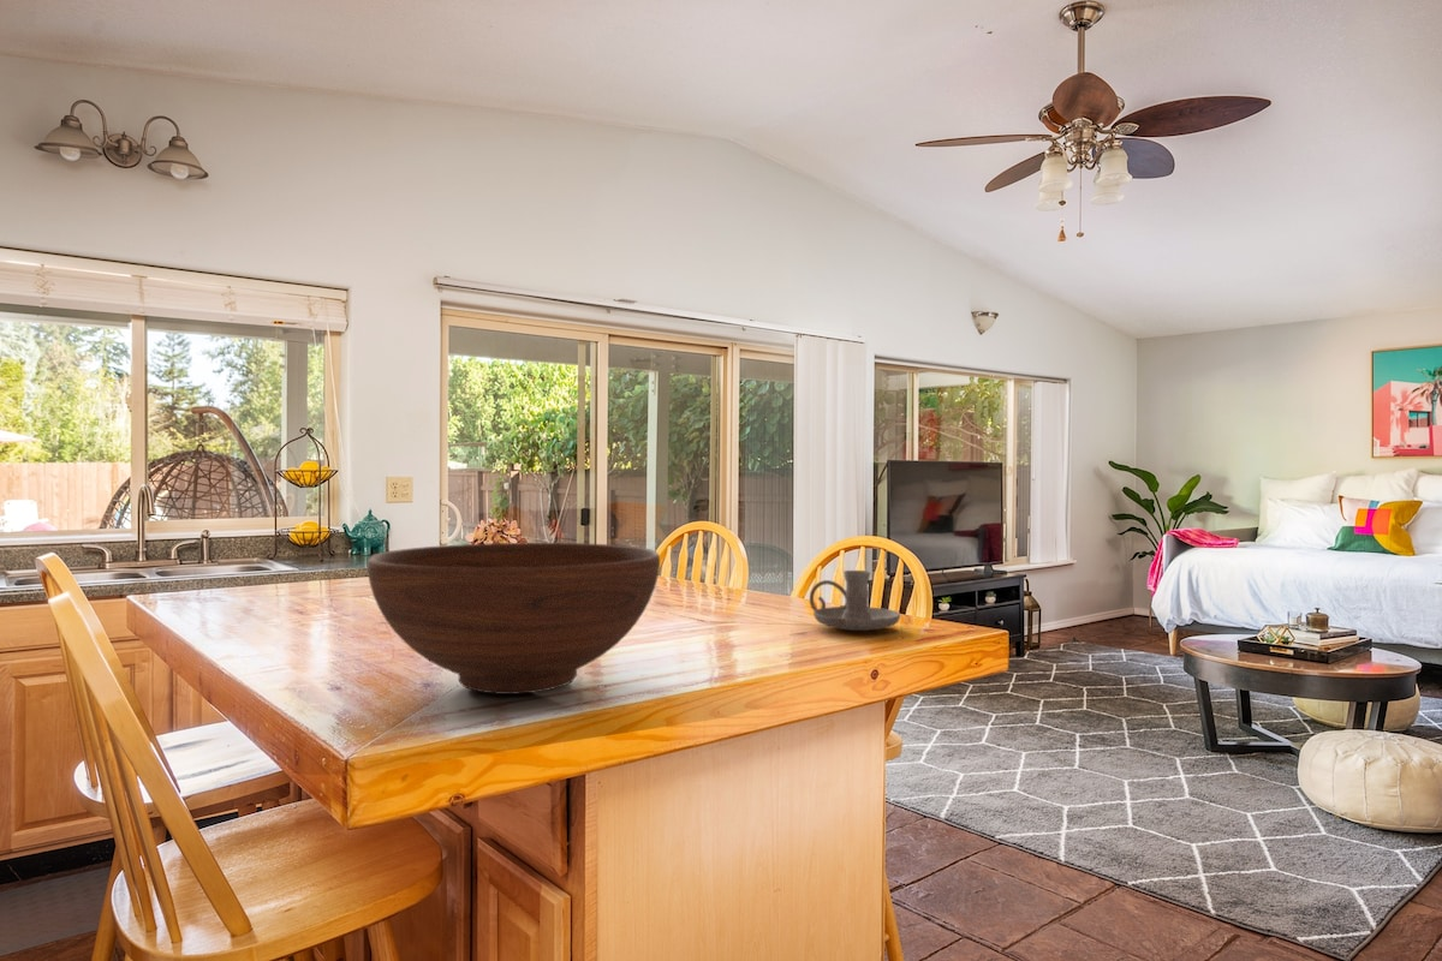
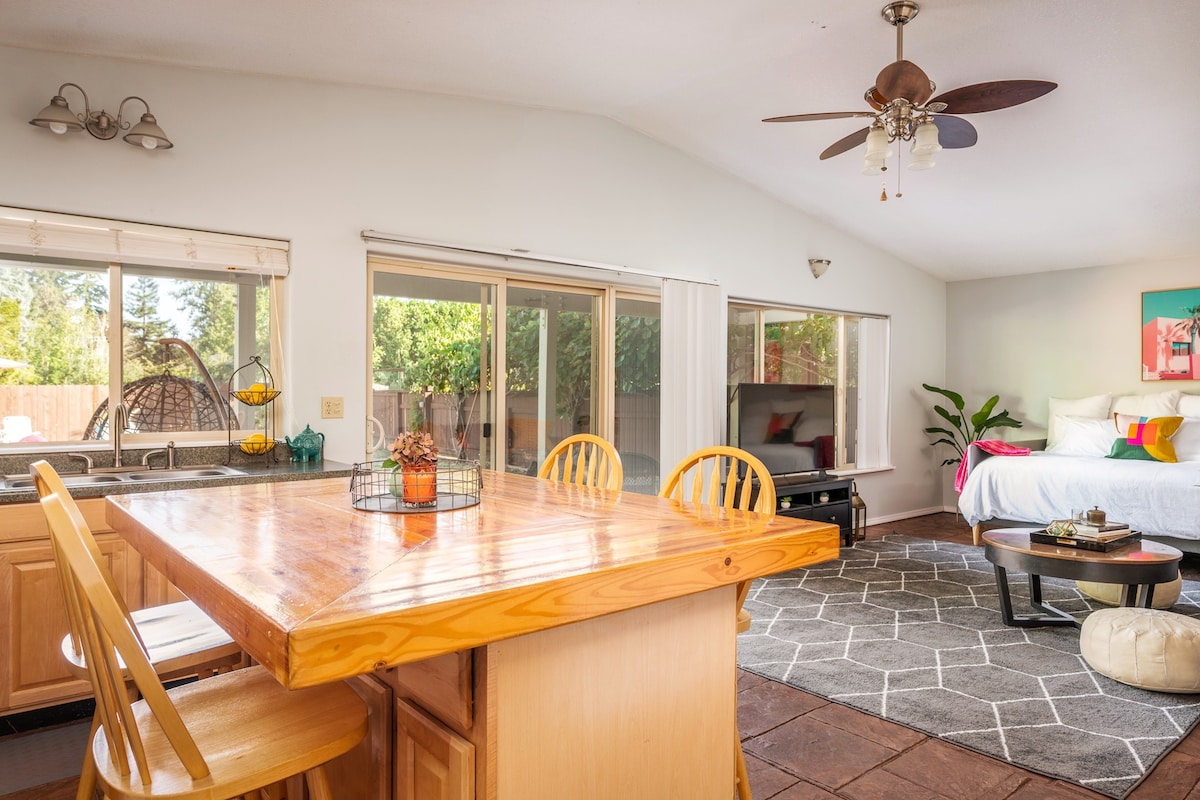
- candle holder [809,569,901,632]
- fruit bowl [367,542,661,696]
